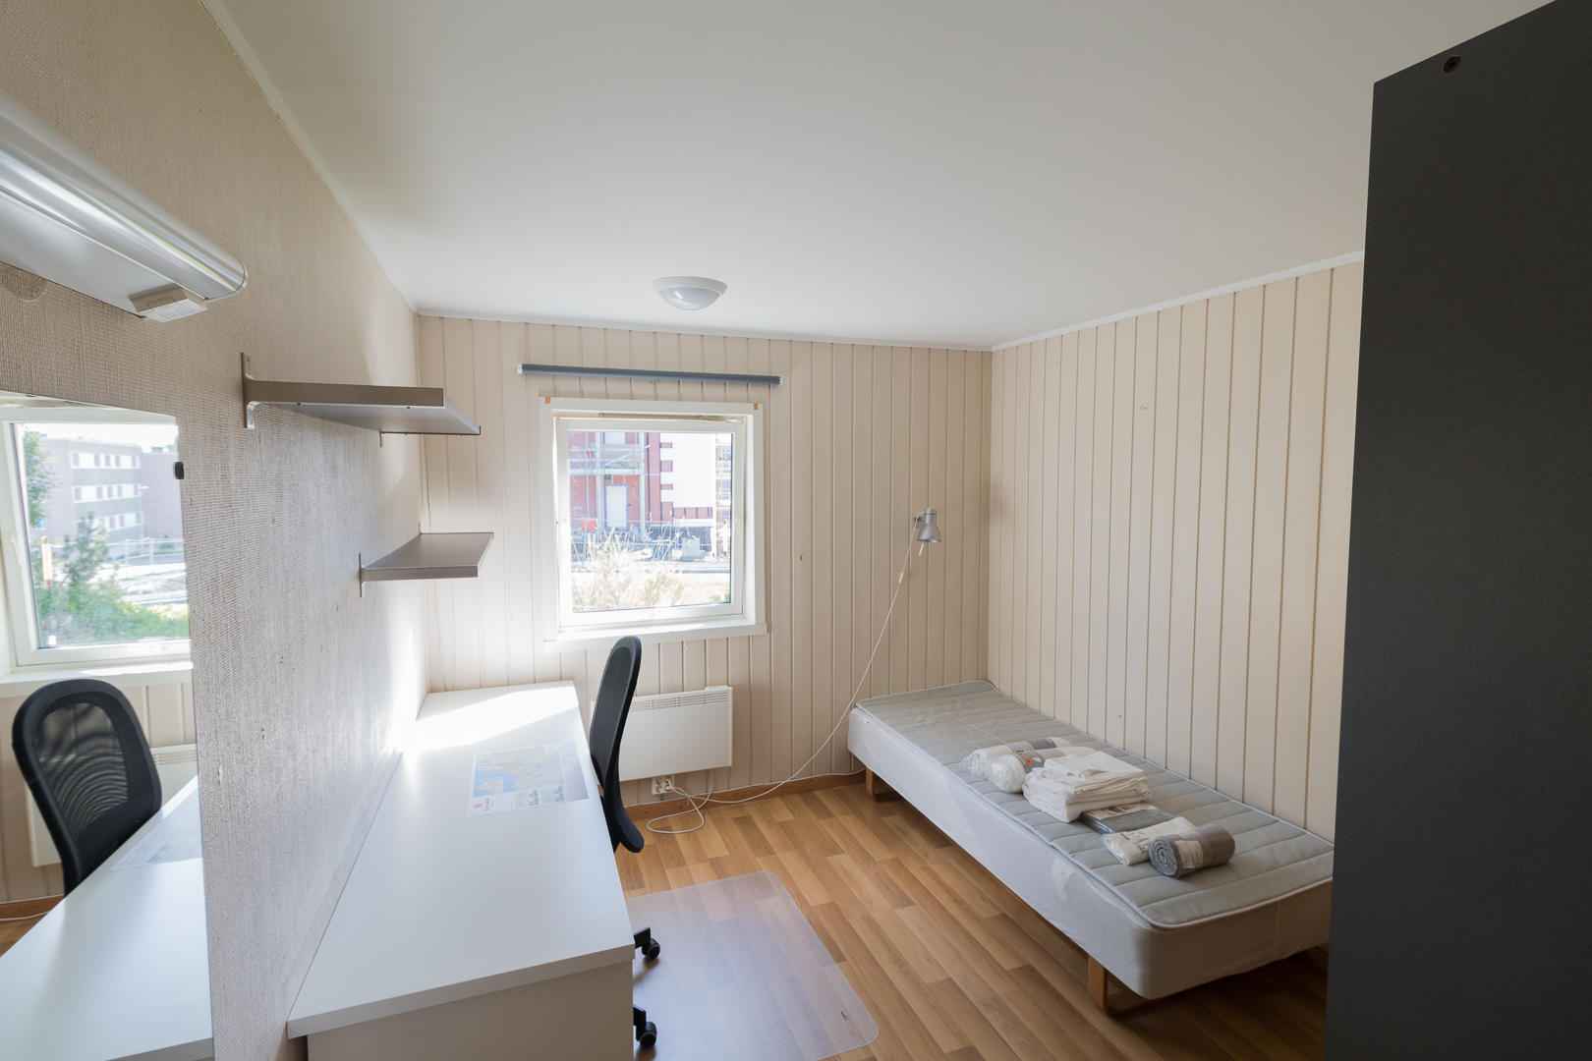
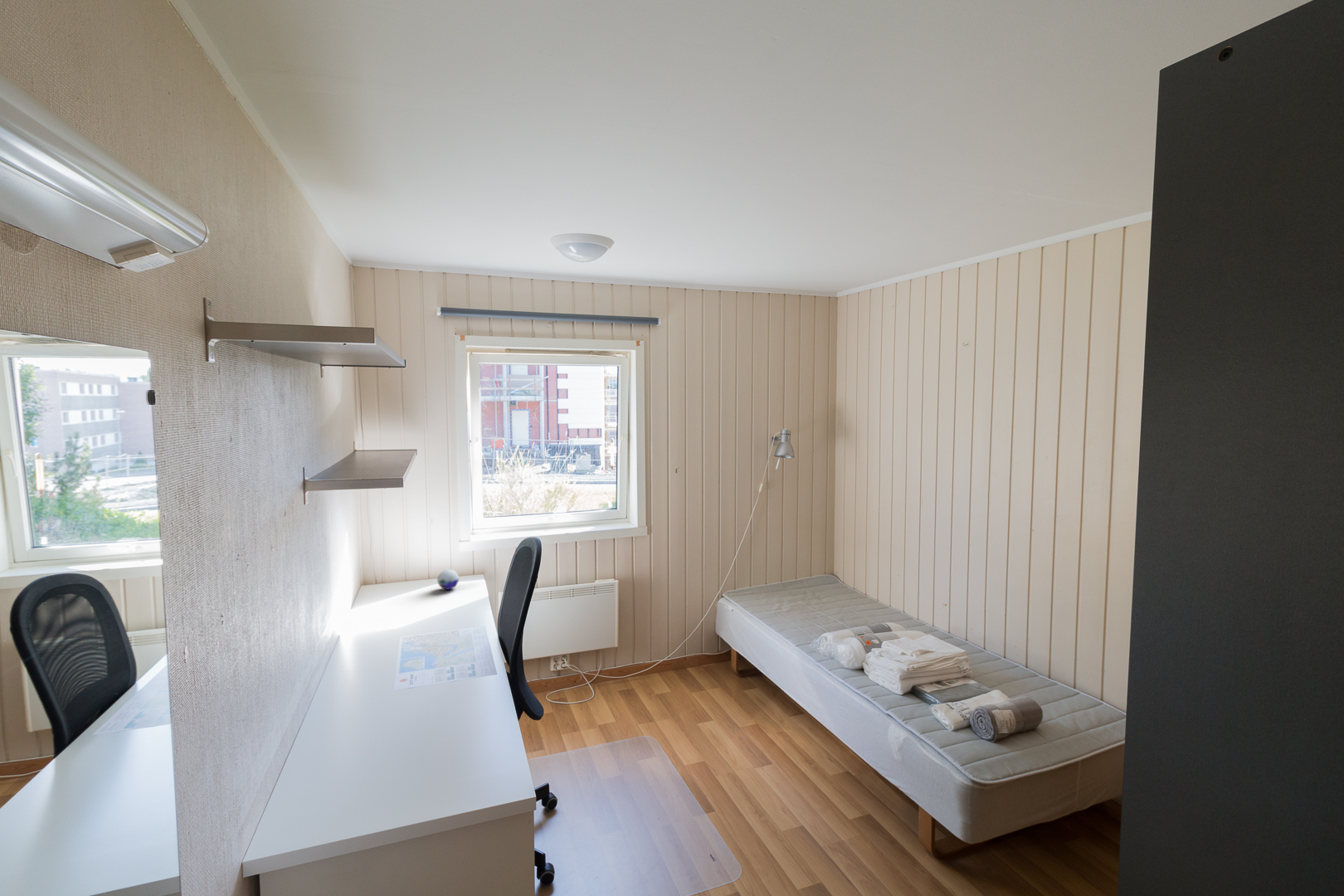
+ decorative orb [436,568,460,591]
